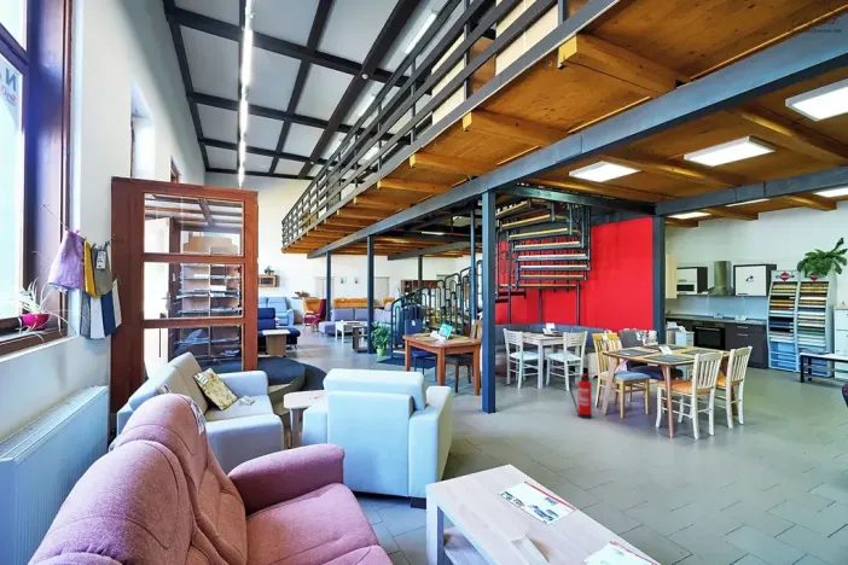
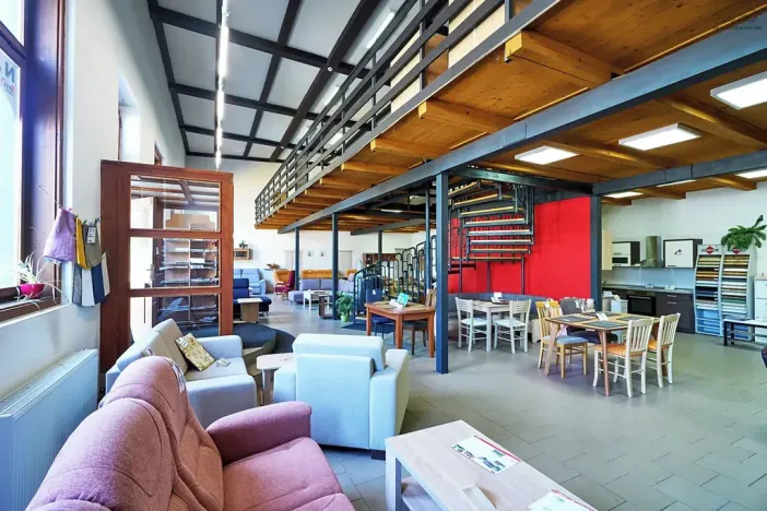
- fire extinguisher [568,372,594,420]
